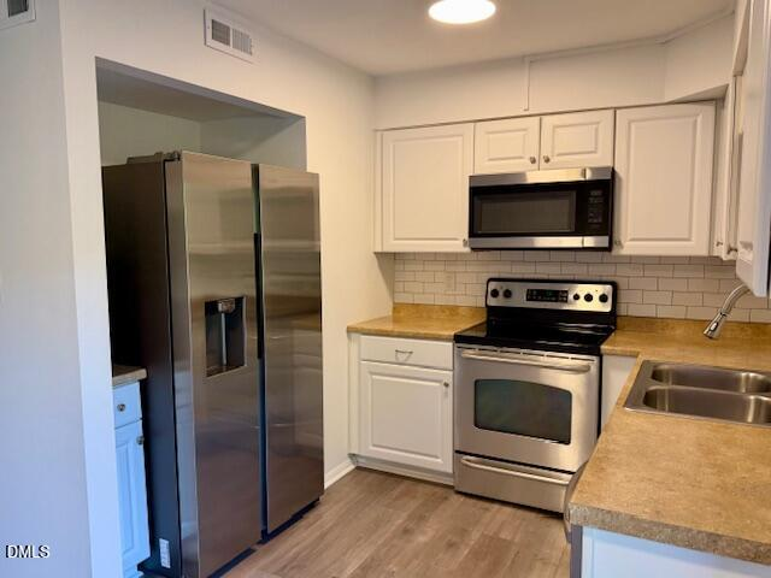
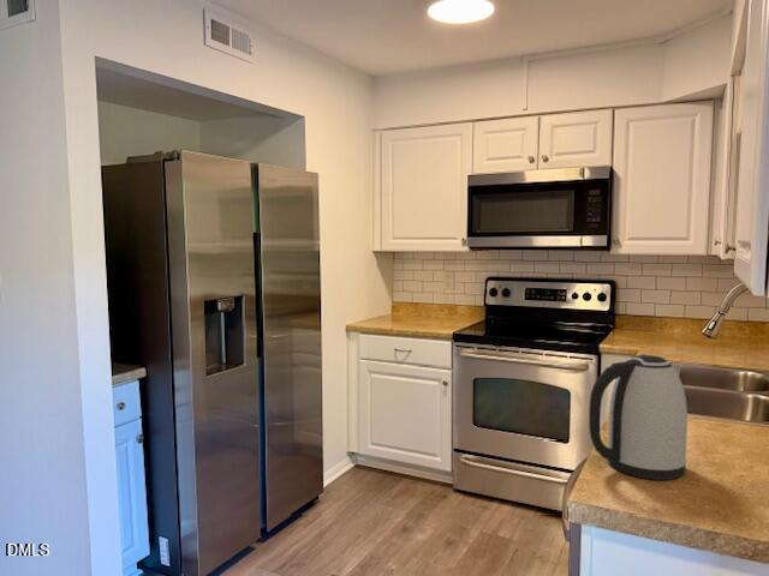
+ kettle [588,353,688,481]
